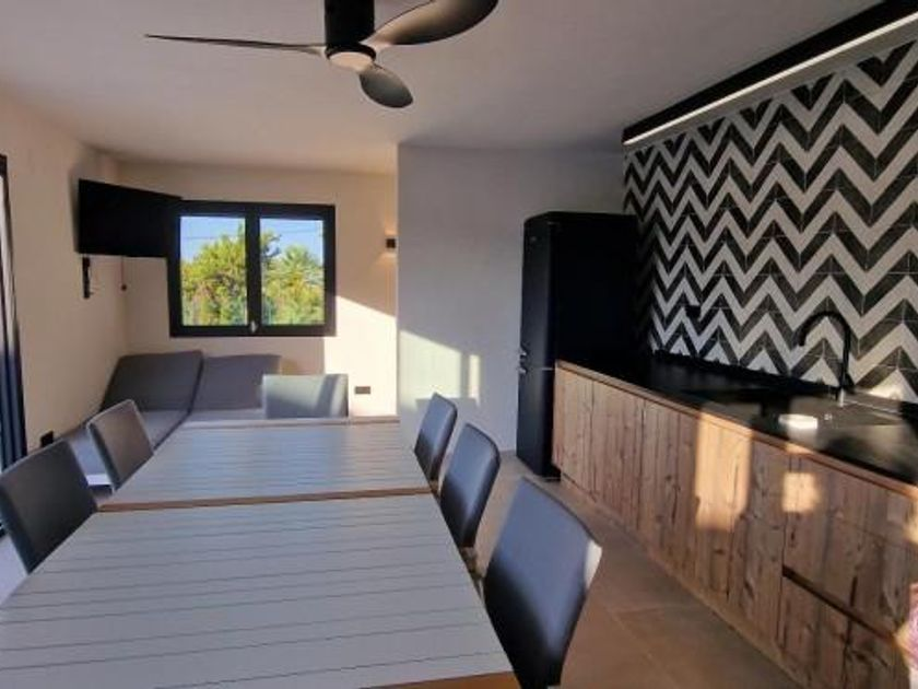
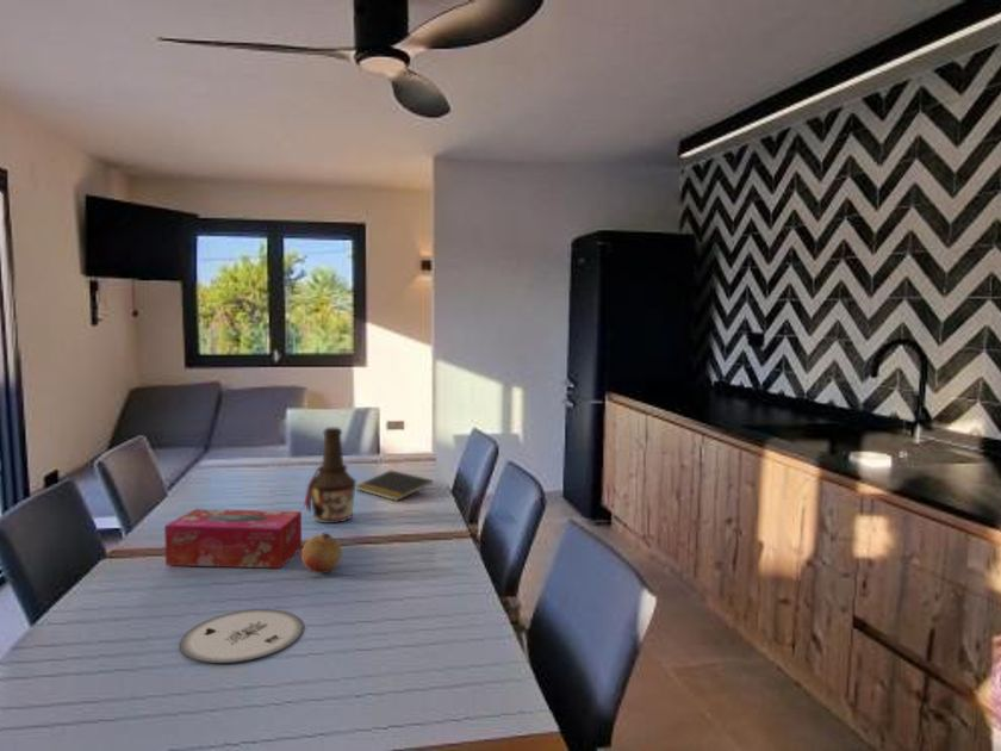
+ bottle [303,427,358,525]
+ plate [179,608,305,664]
+ notepad [355,470,434,502]
+ fruit [300,530,343,575]
+ tissue box [163,508,303,570]
